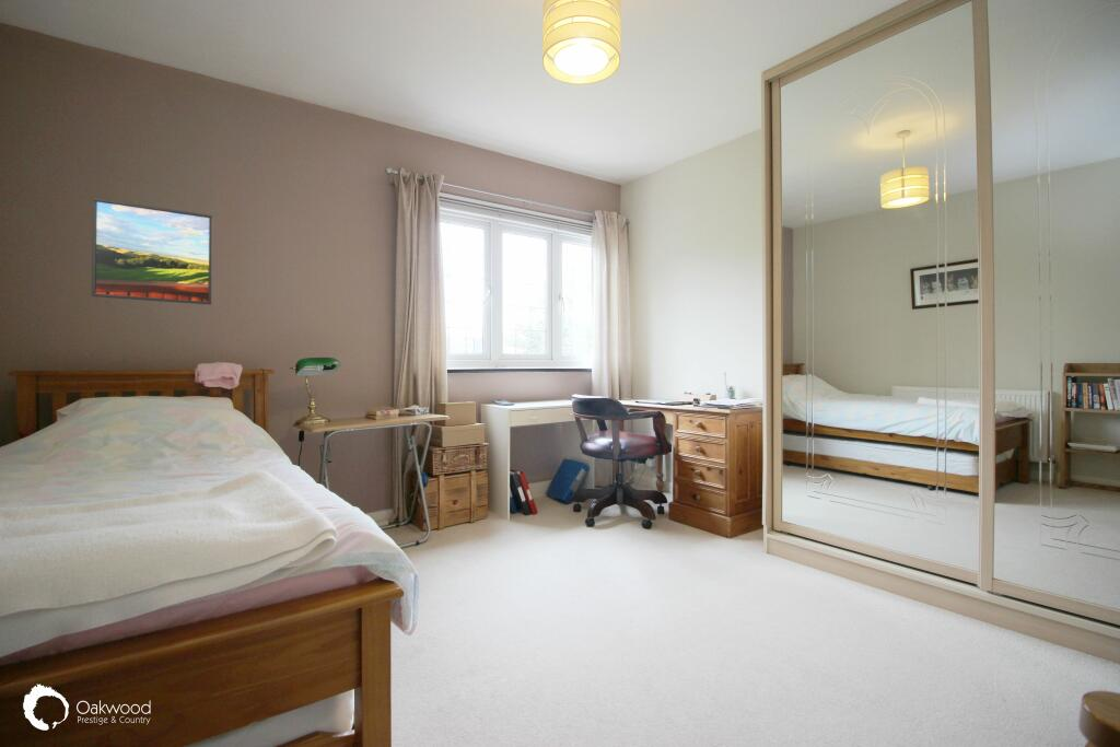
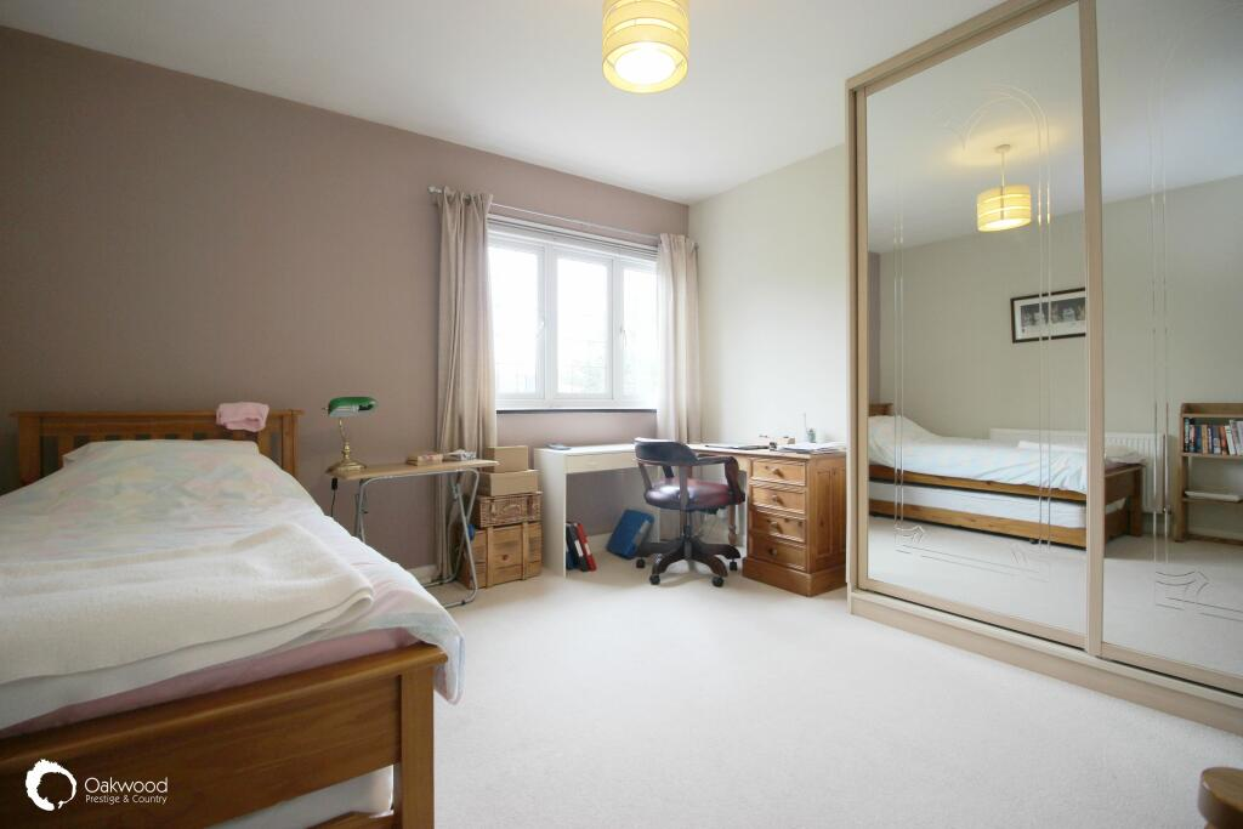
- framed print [90,197,214,306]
